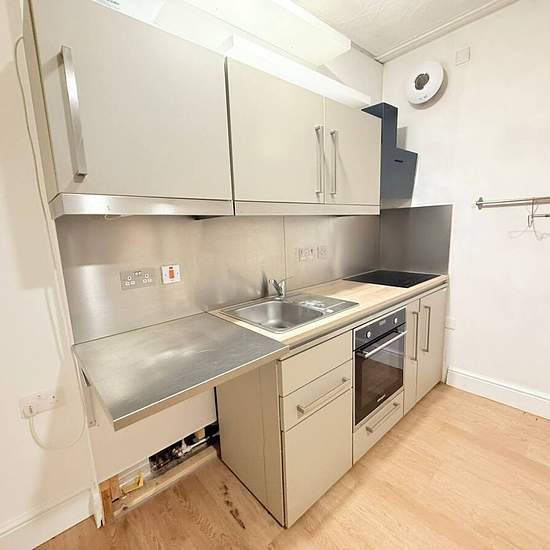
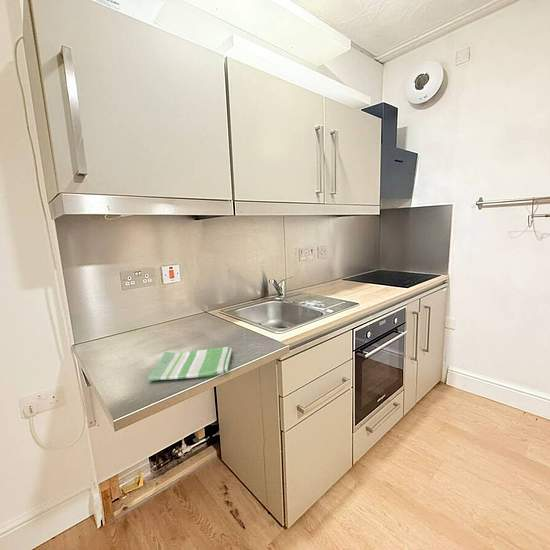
+ dish towel [147,346,233,382]
